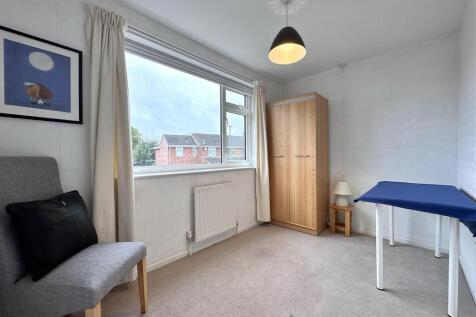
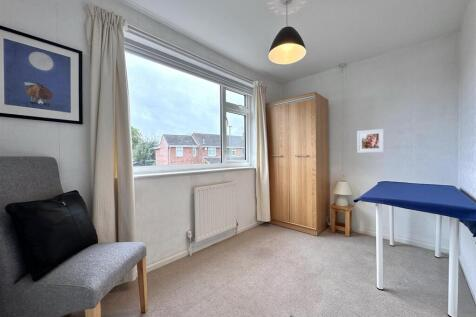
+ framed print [356,128,385,154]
